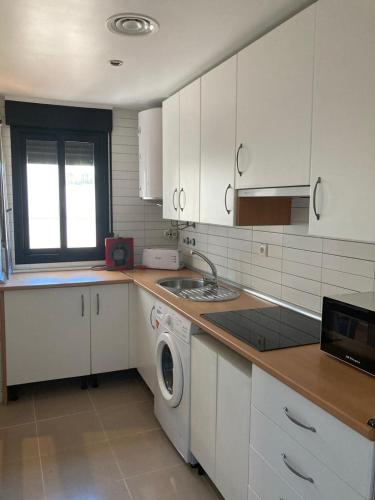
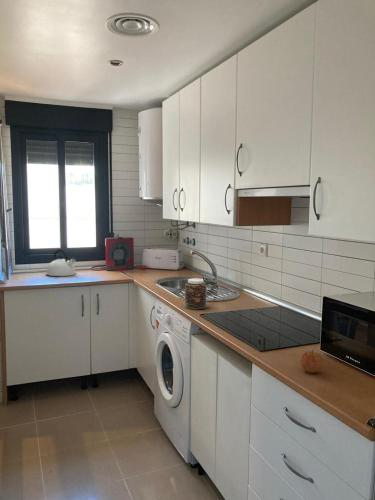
+ kettle [45,248,77,277]
+ jar [184,277,207,311]
+ apple [300,347,324,374]
